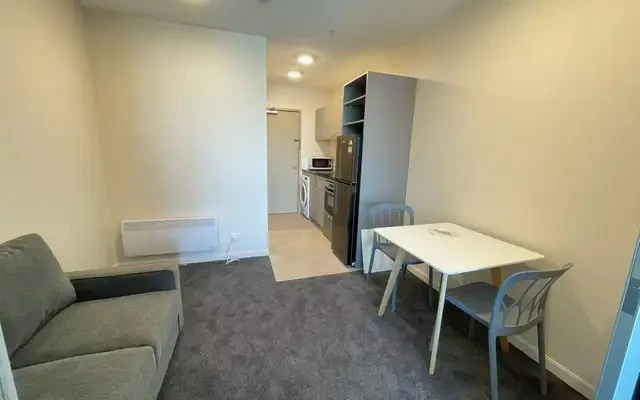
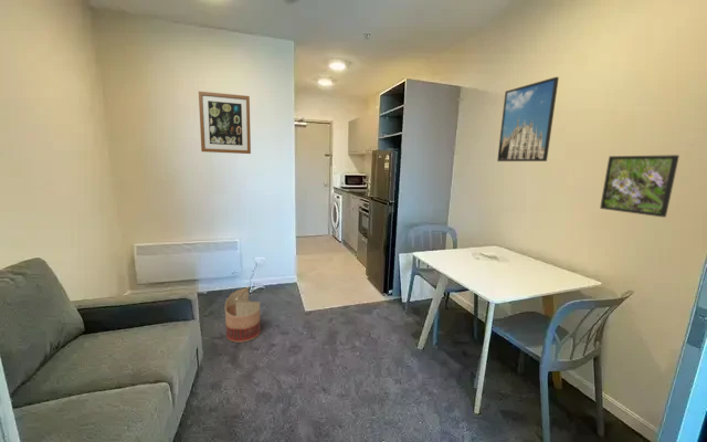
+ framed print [599,154,680,218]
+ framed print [496,76,560,162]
+ wall art [198,91,252,155]
+ basket [224,285,262,344]
